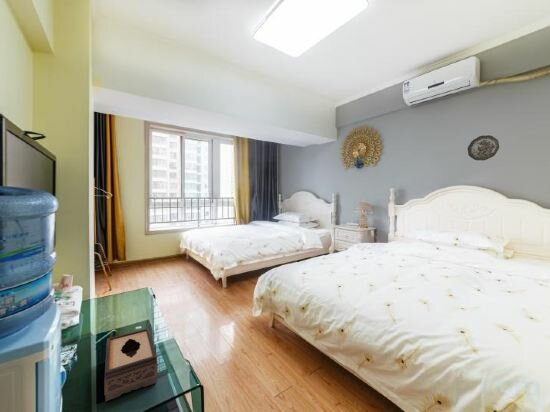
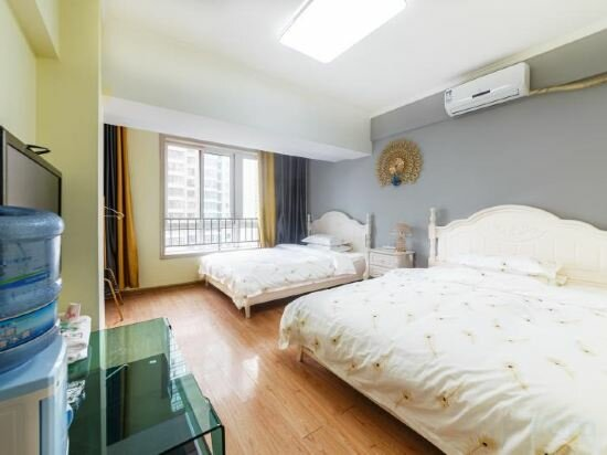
- tissue box [103,327,159,402]
- decorative plate [467,134,500,161]
